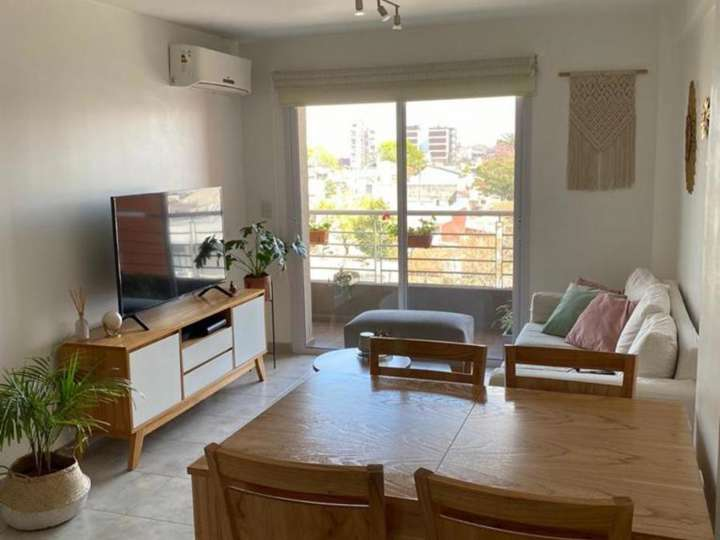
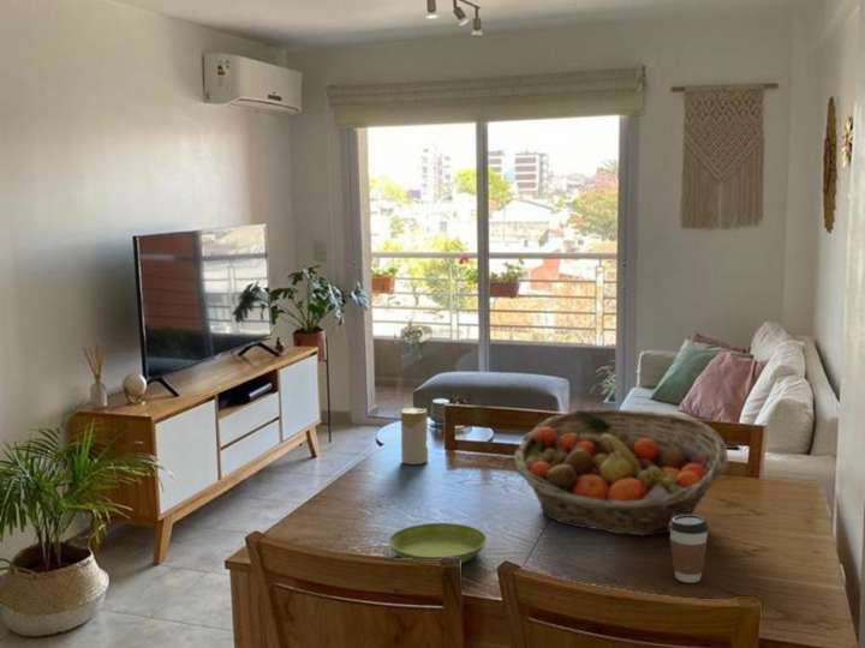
+ coffee cup [669,514,710,584]
+ candle [400,407,429,466]
+ fruit basket [513,408,729,536]
+ saucer [388,522,488,564]
